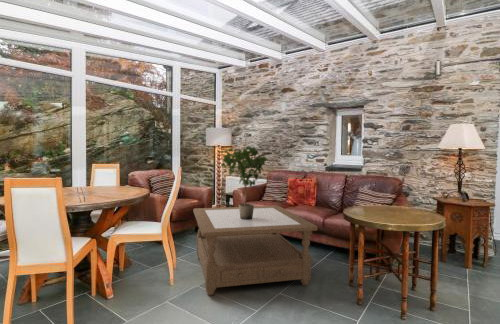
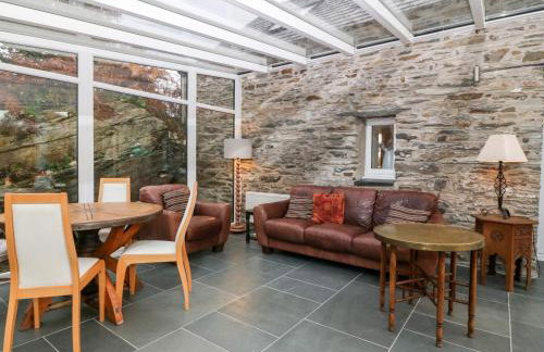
- potted plant [219,145,267,220]
- coffee table [192,205,318,296]
